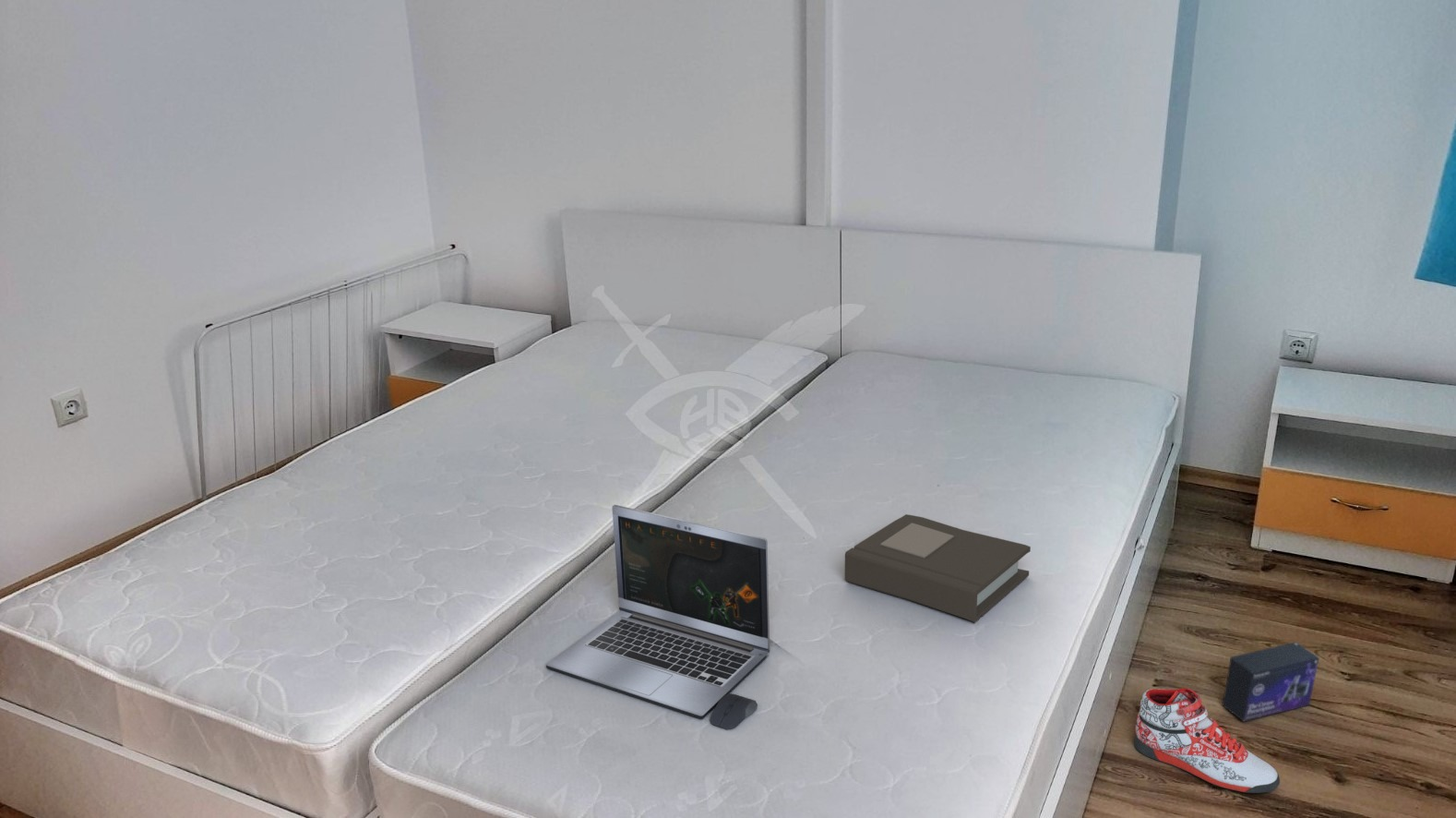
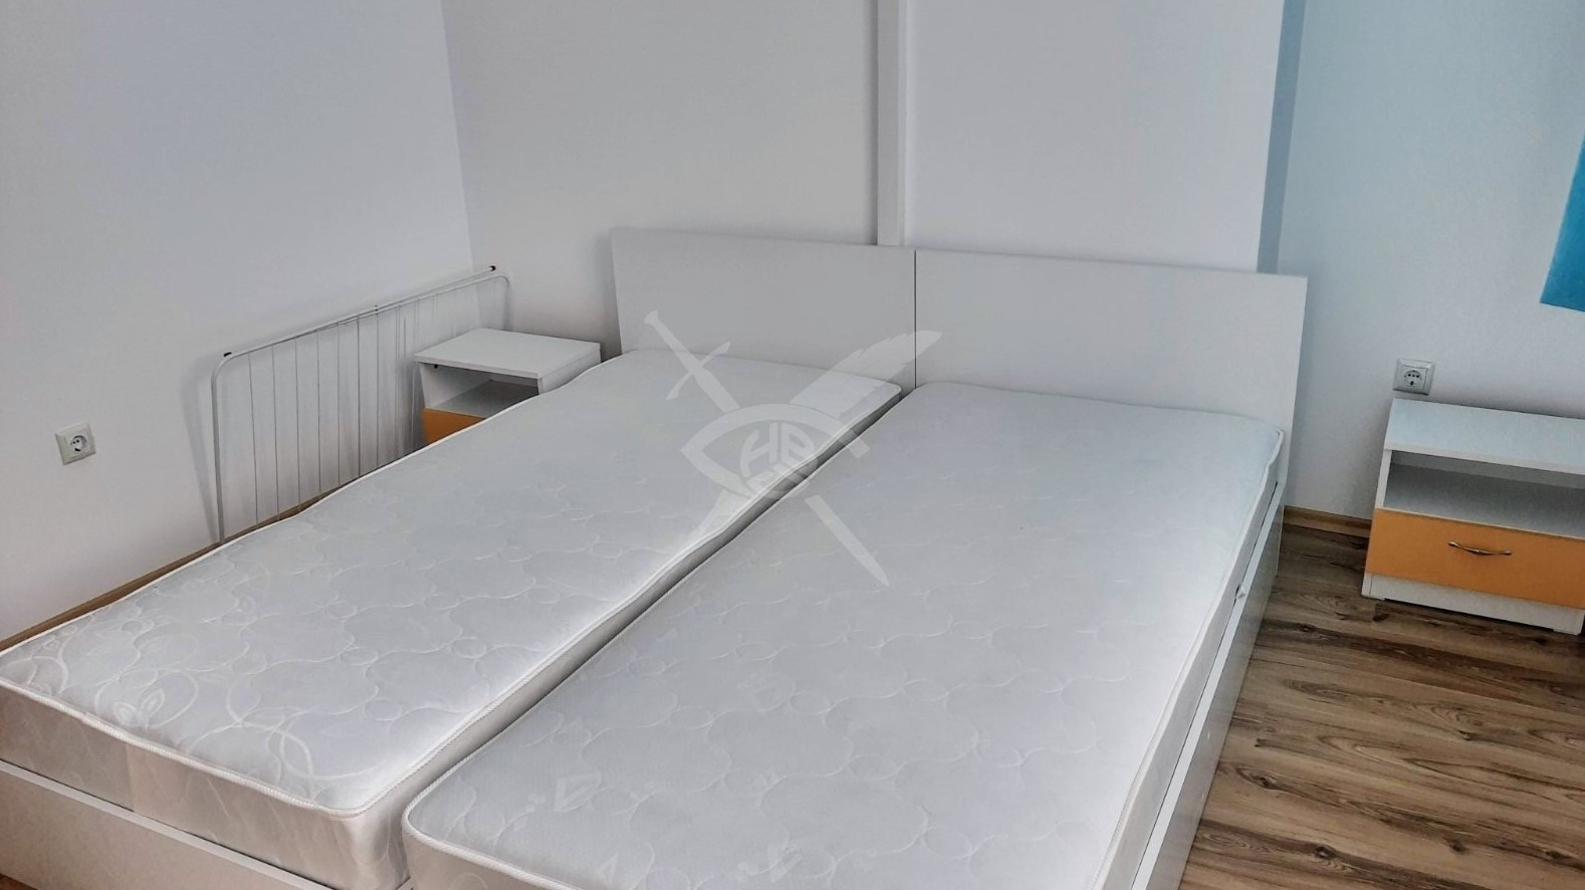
- laptop [545,504,770,730]
- box [1221,641,1320,723]
- sneaker [1134,687,1281,794]
- book [844,513,1032,624]
